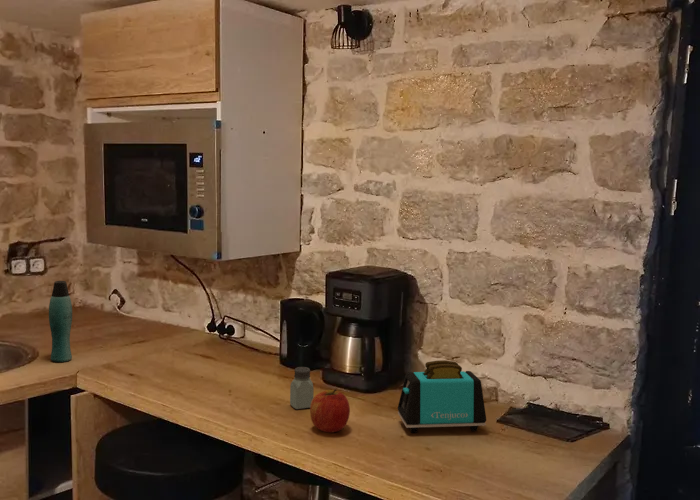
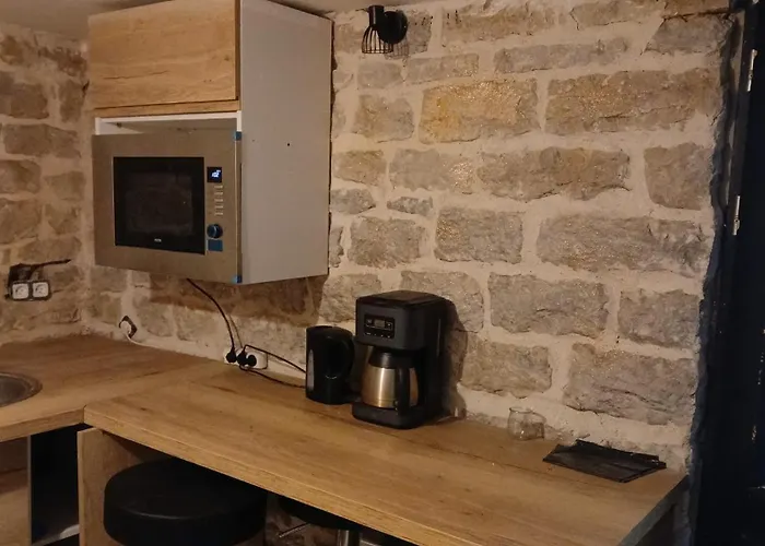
- saltshaker [289,366,315,410]
- toaster [397,359,487,434]
- apple [309,388,351,433]
- bottle [48,280,73,363]
